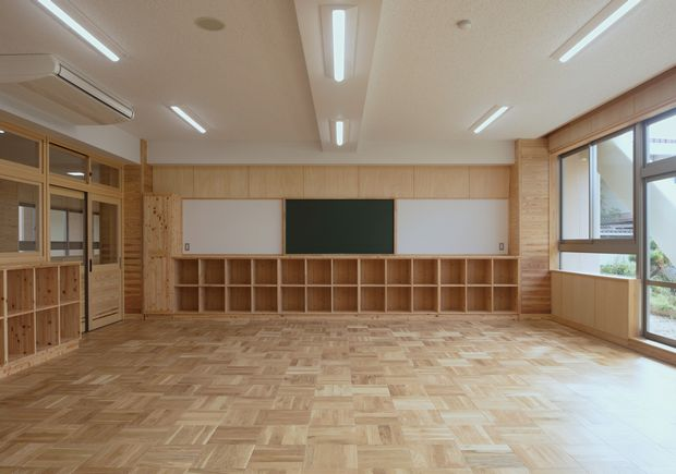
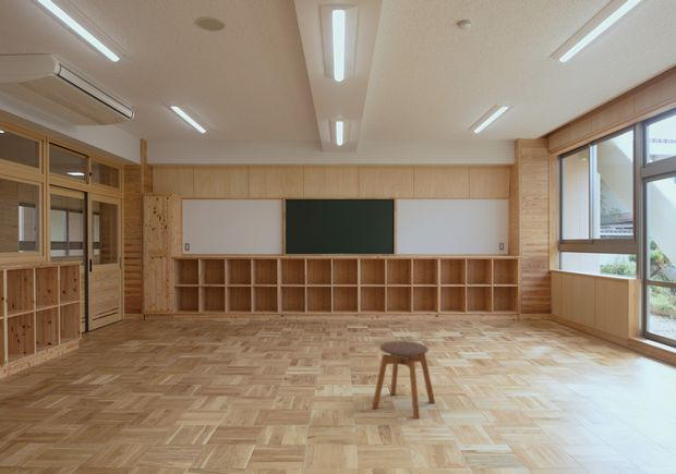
+ stool [371,340,436,421]
